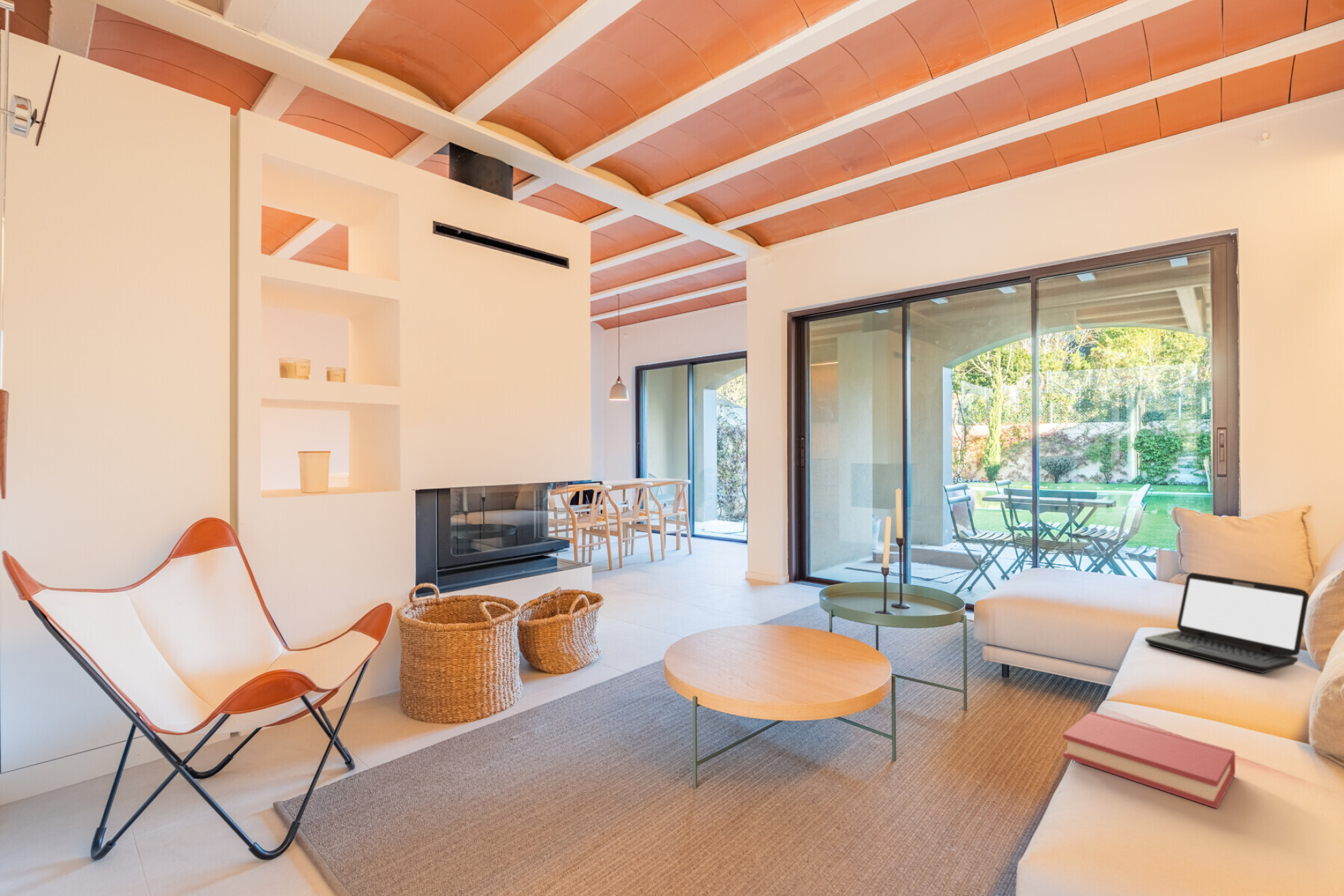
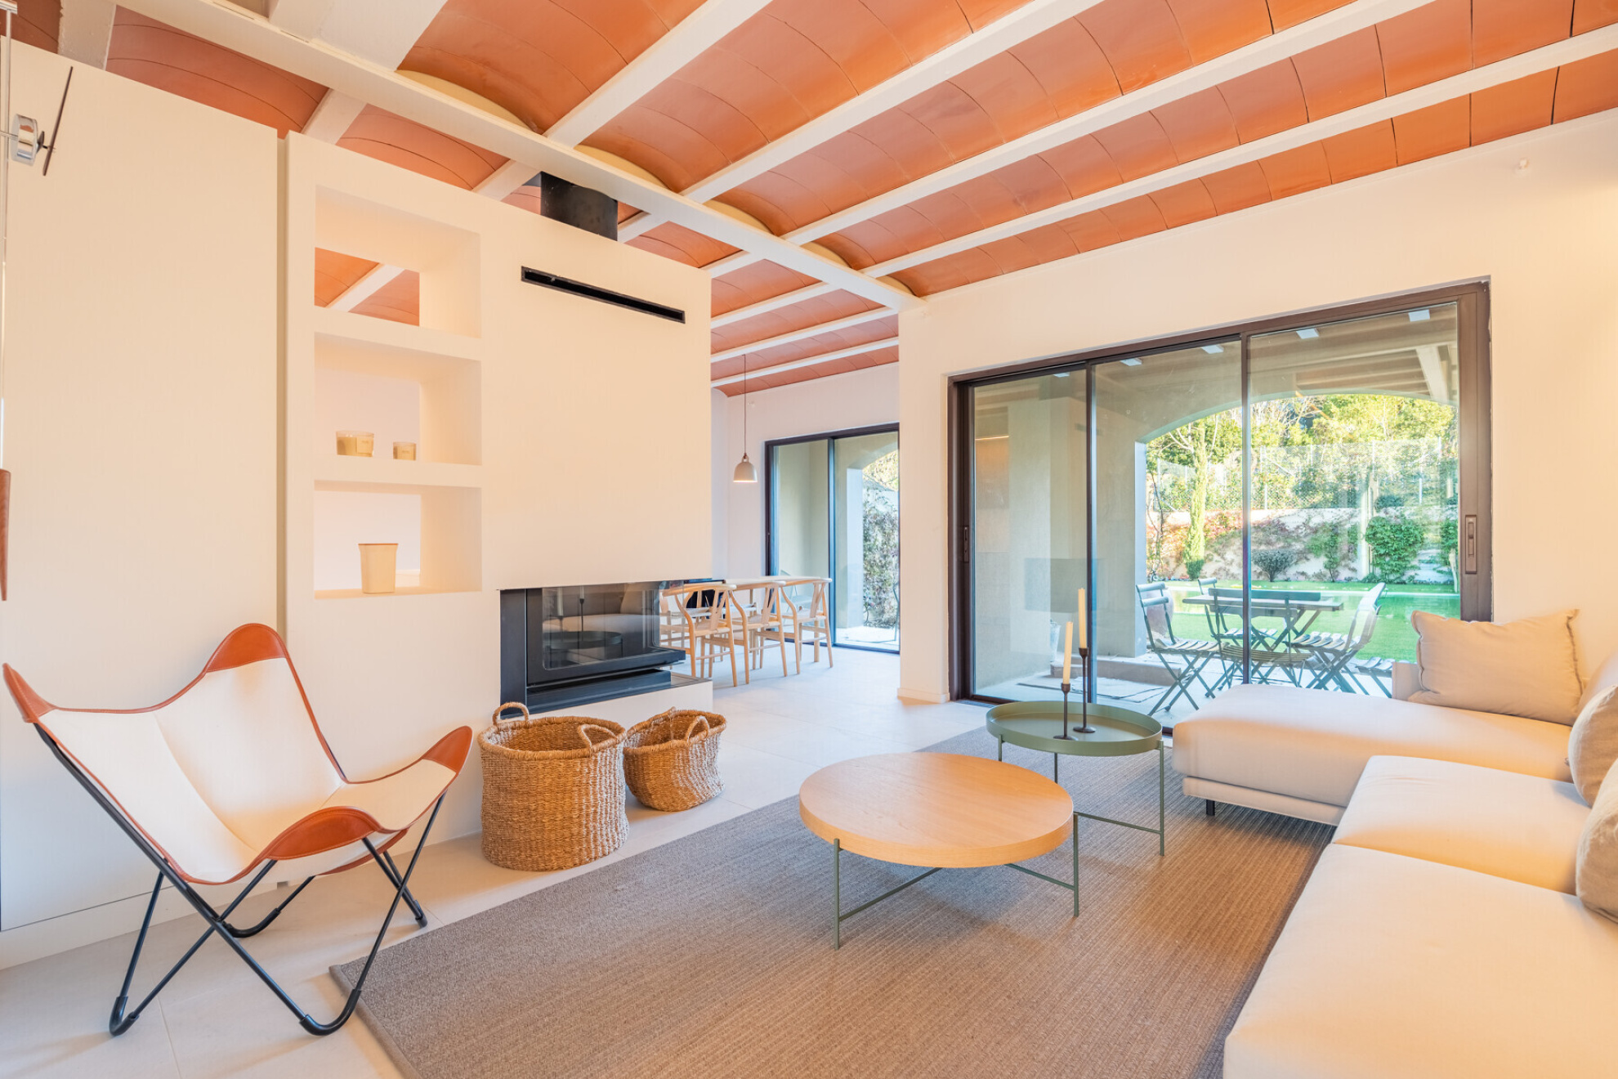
- hardback book [1062,711,1236,809]
- laptop [1144,572,1309,674]
